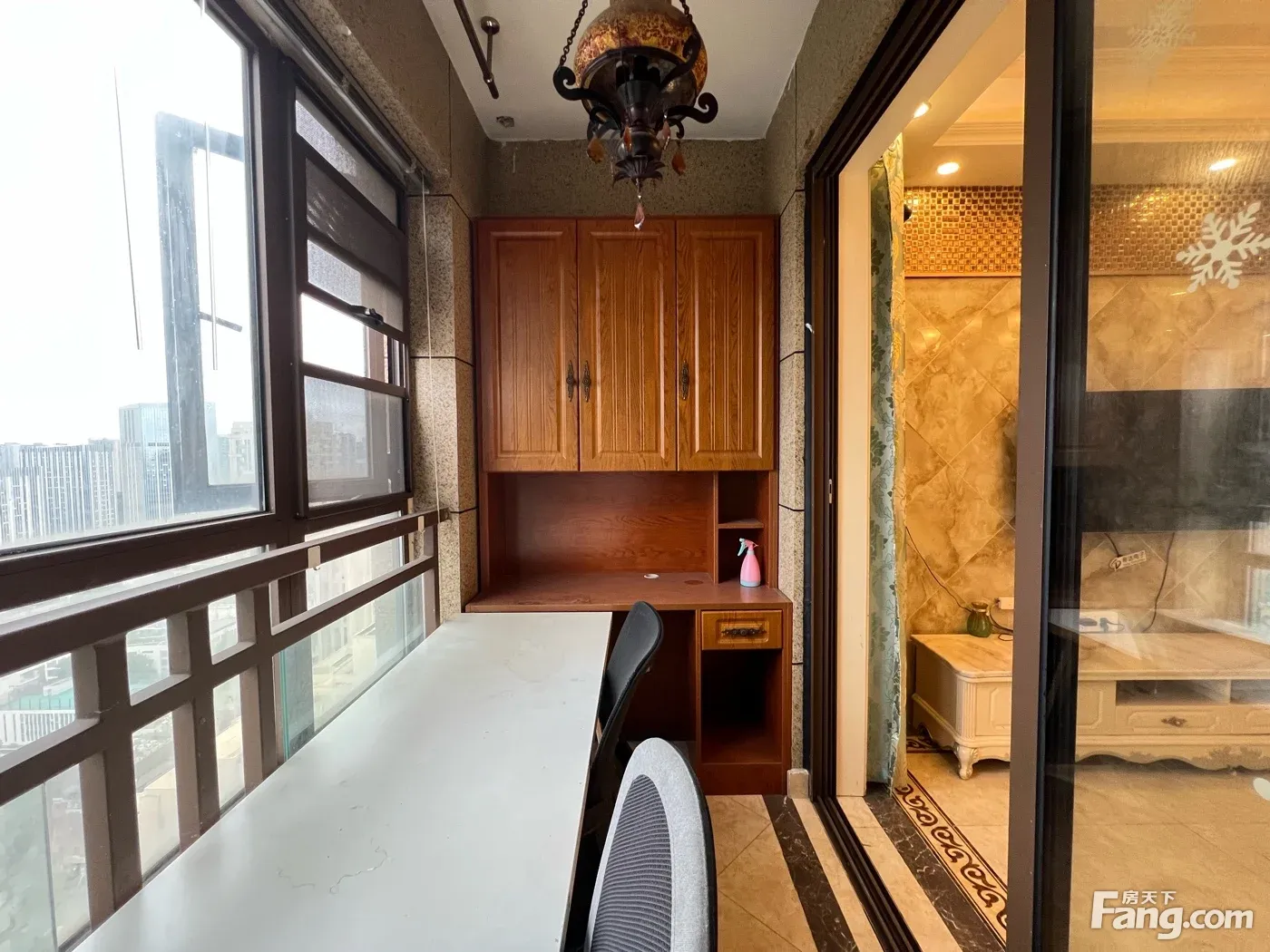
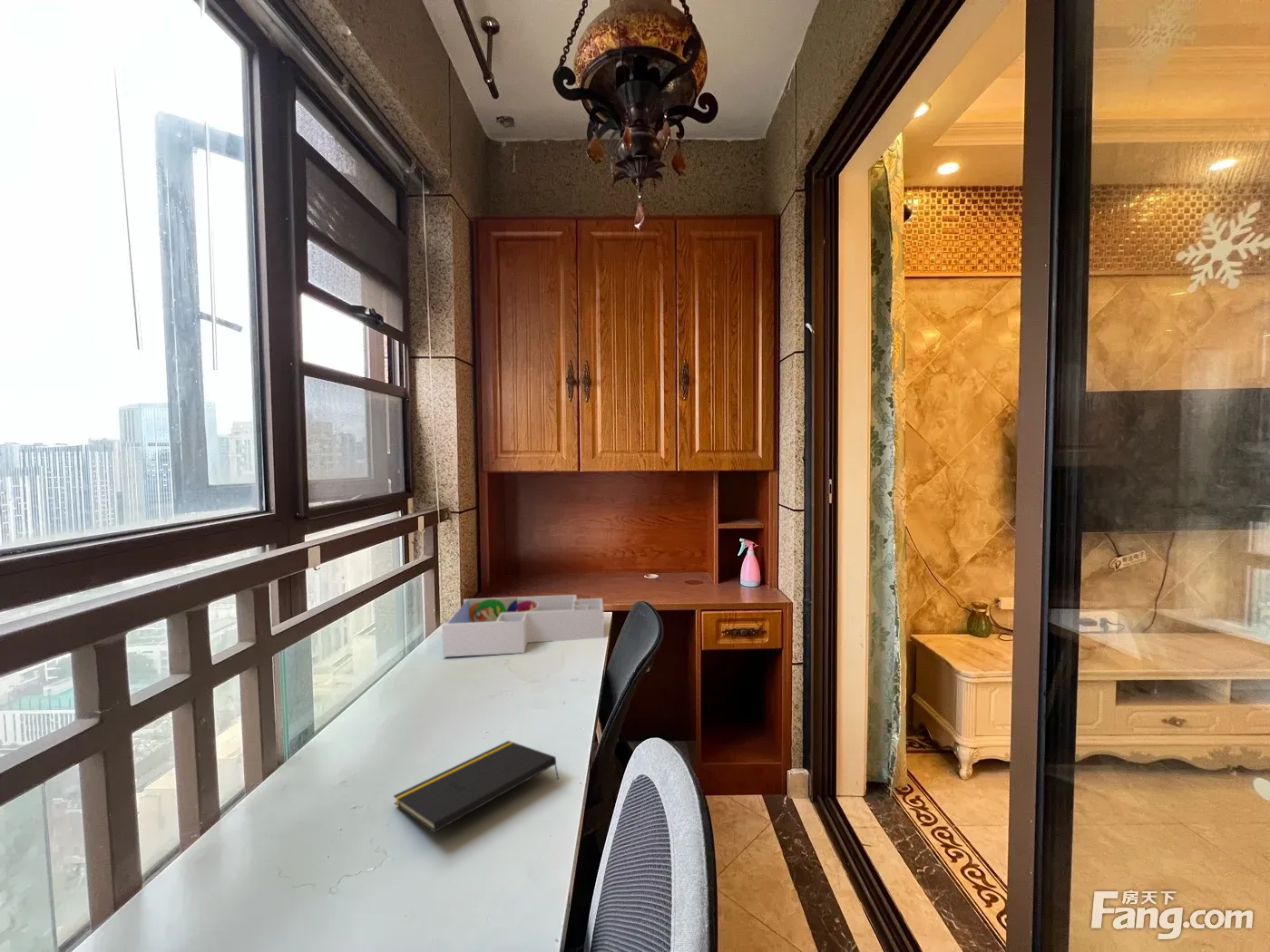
+ notepad [393,740,560,833]
+ desk organizer [441,594,605,658]
